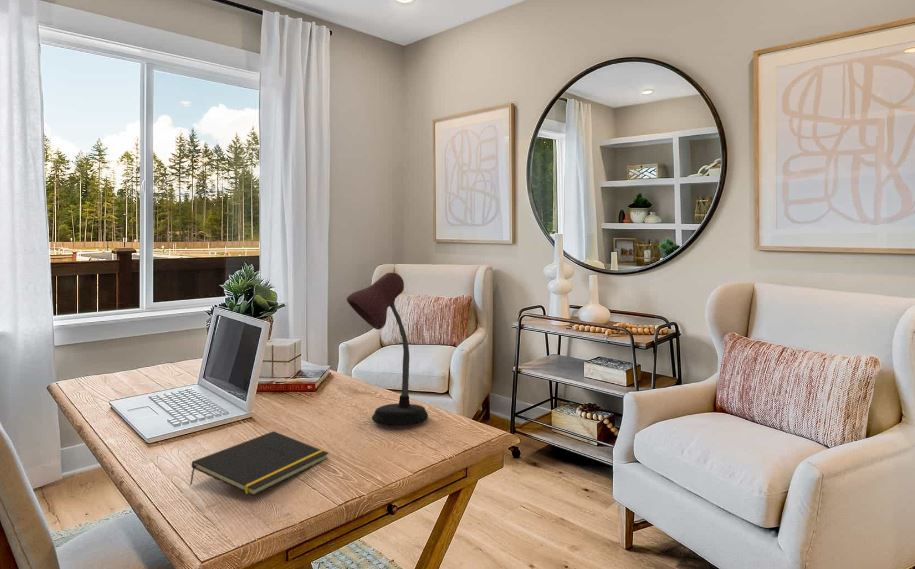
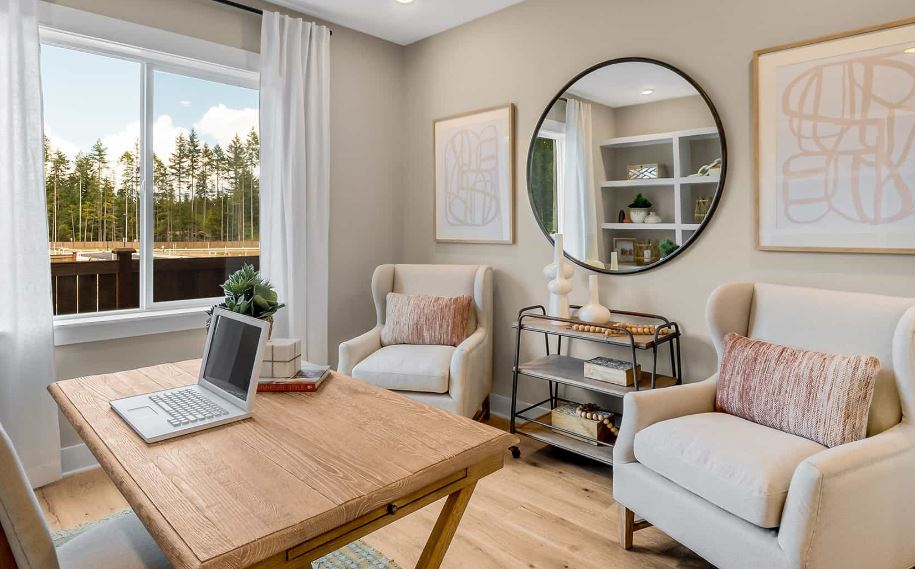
- notepad [189,430,330,497]
- desk lamp [346,272,429,427]
